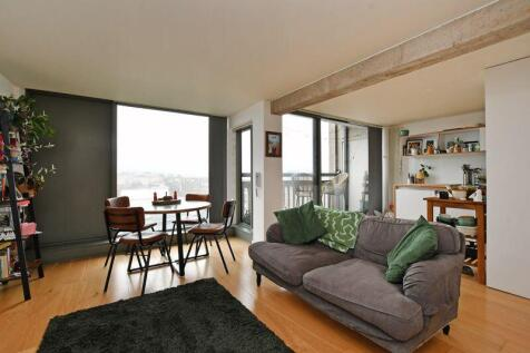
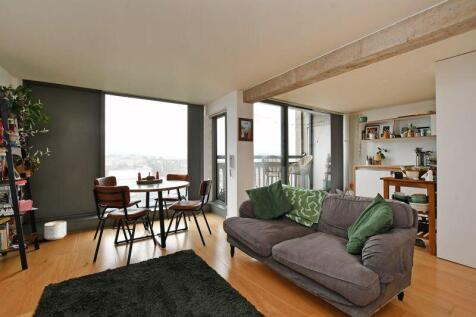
+ planter [43,220,67,241]
